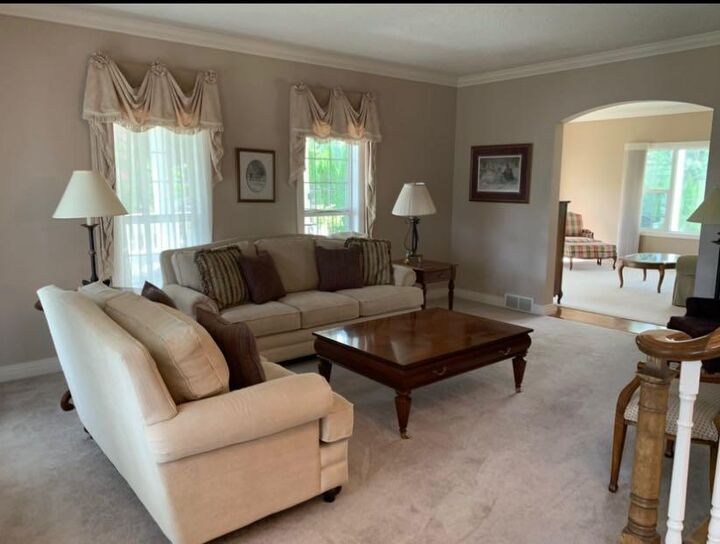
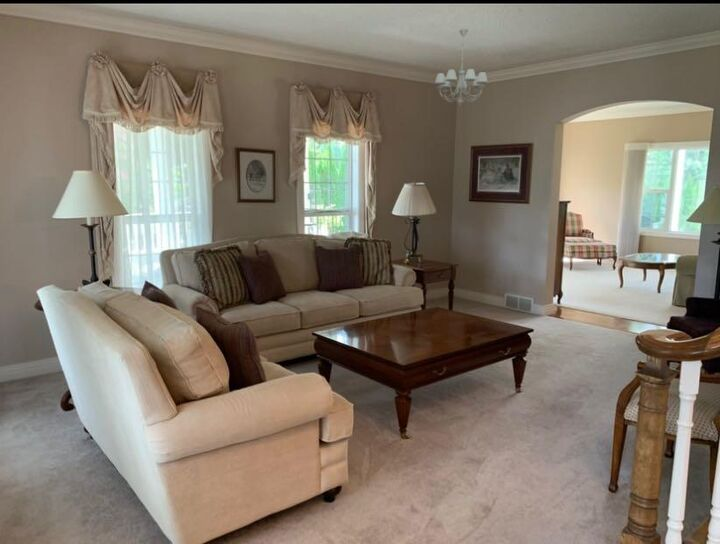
+ chandelier [434,28,489,107]
